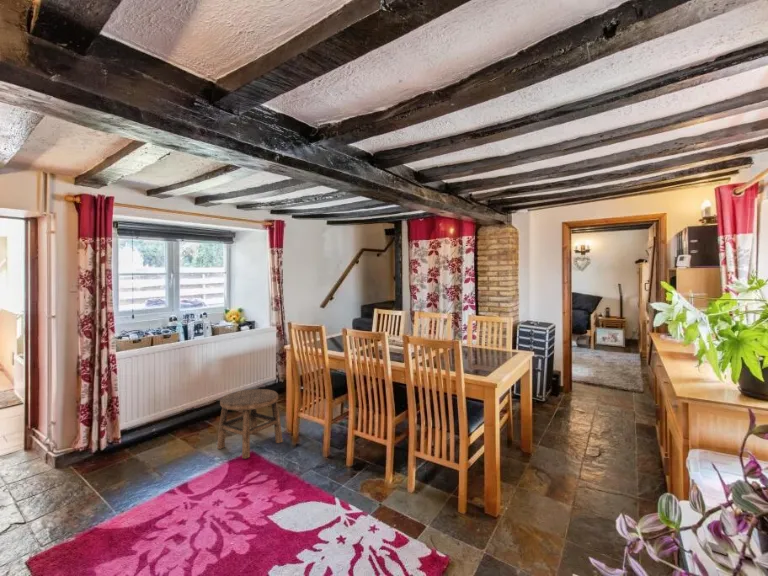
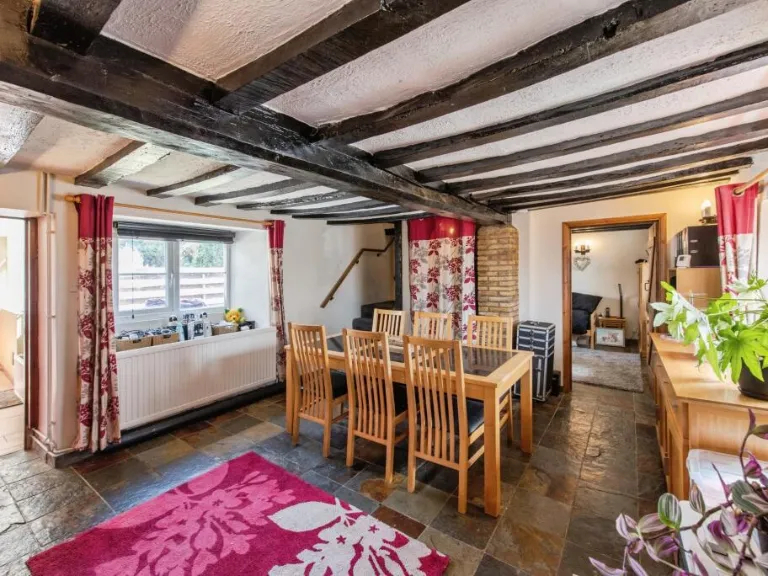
- stool [216,388,284,459]
